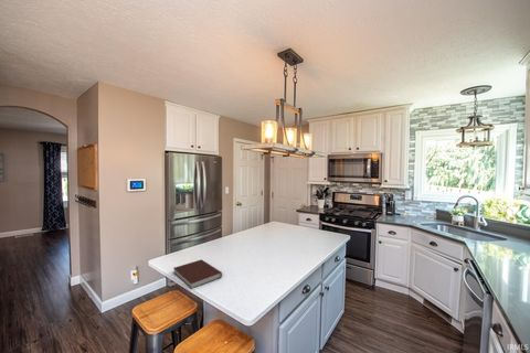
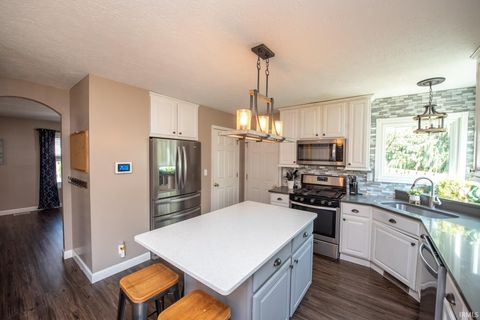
- notebook [172,258,223,290]
